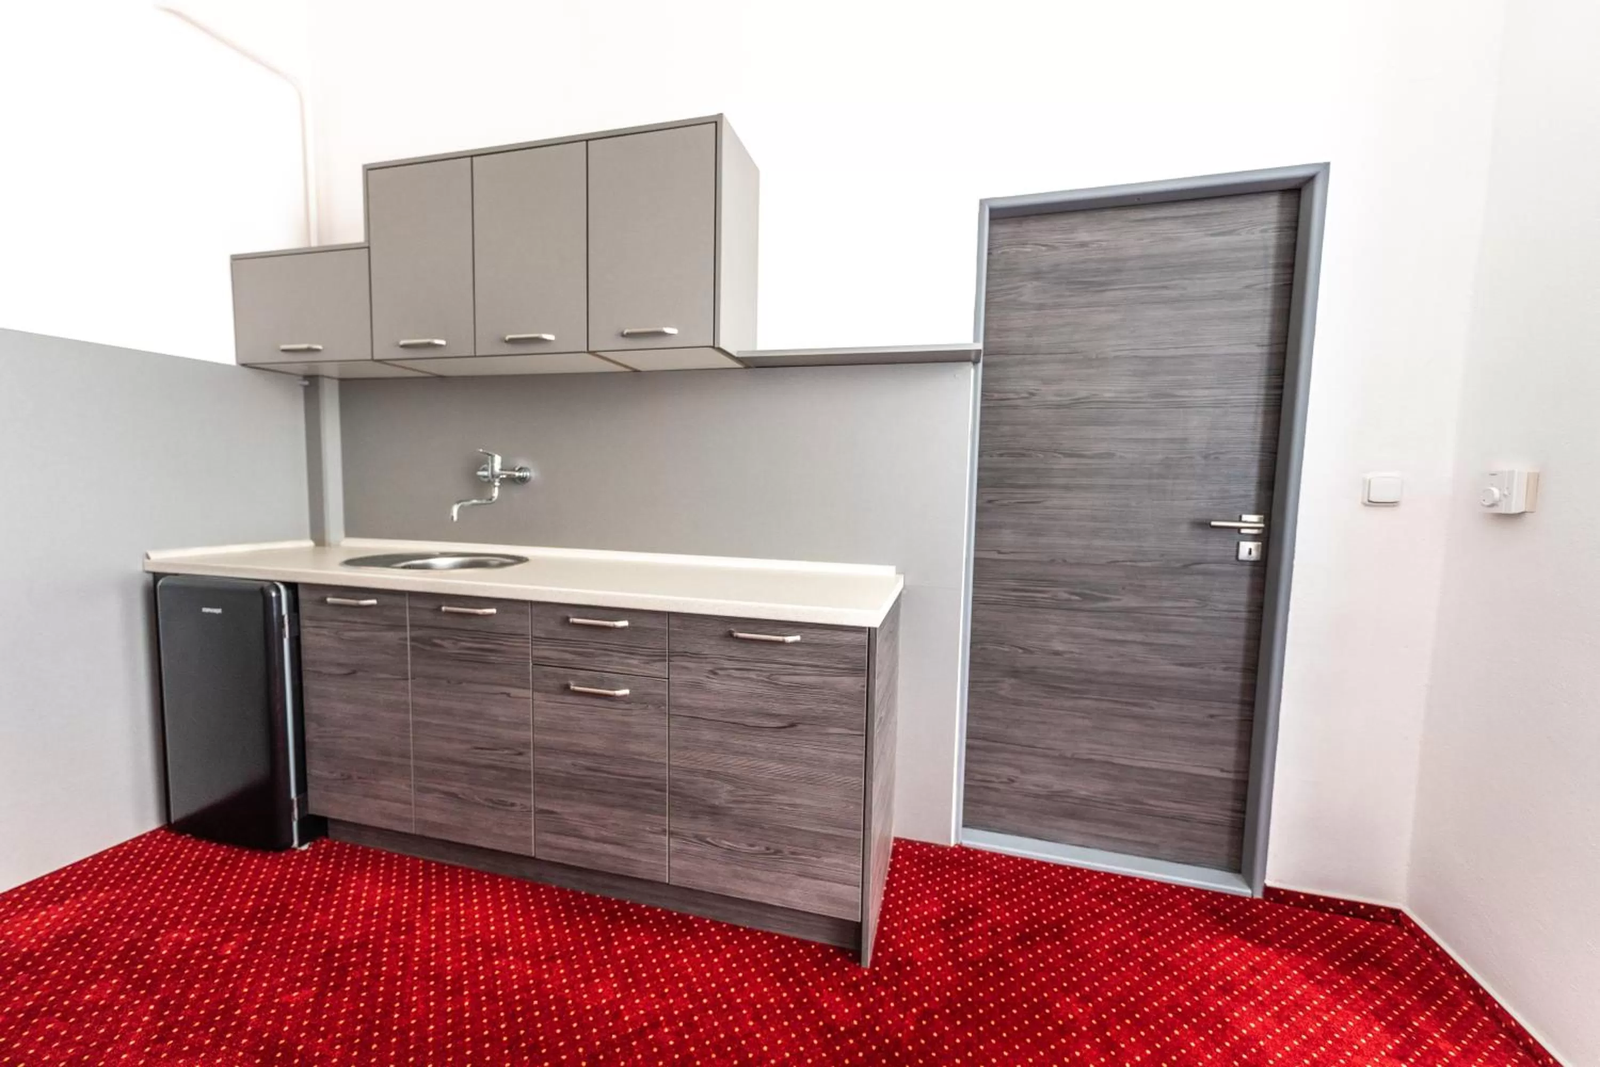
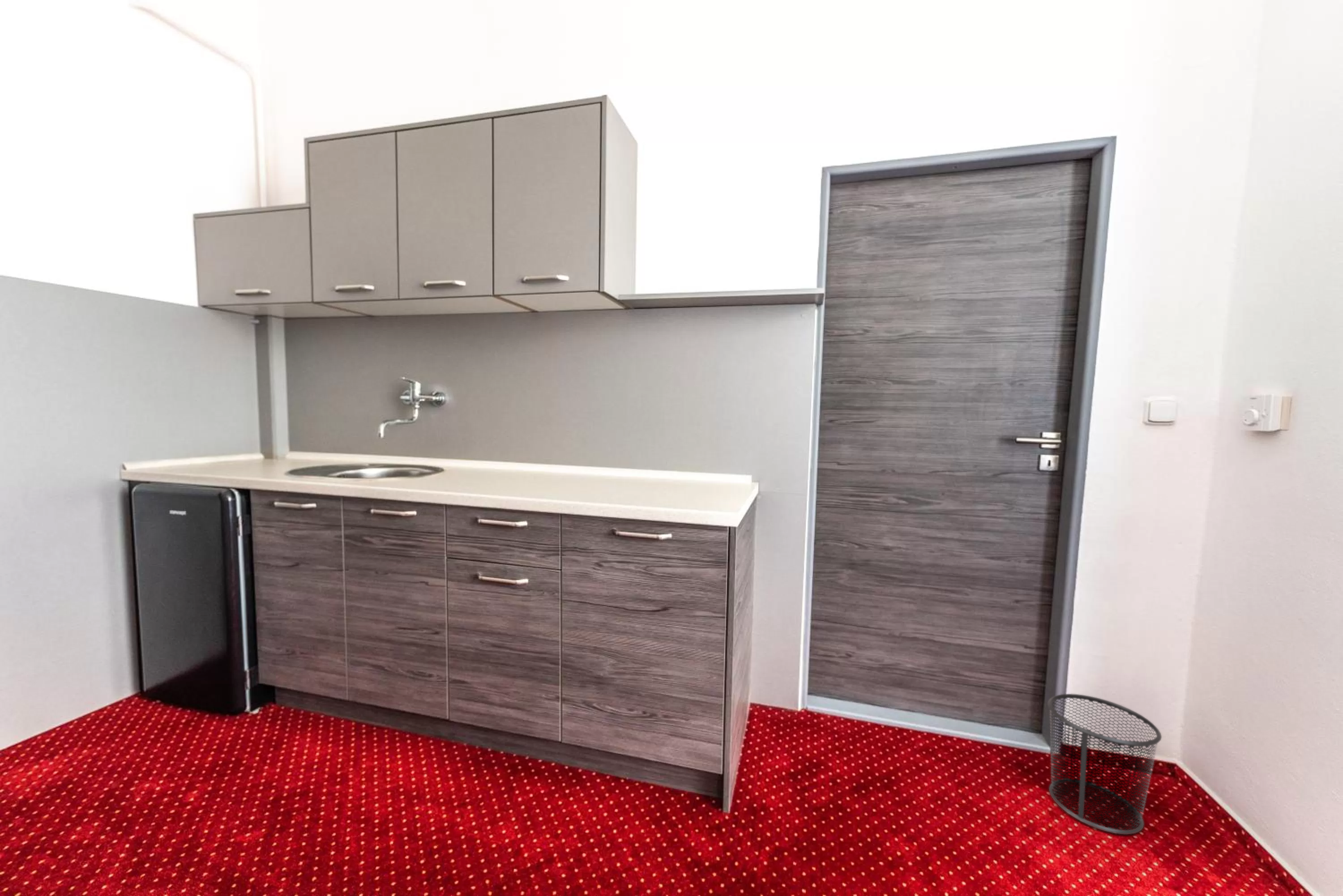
+ waste bin [1047,693,1162,835]
